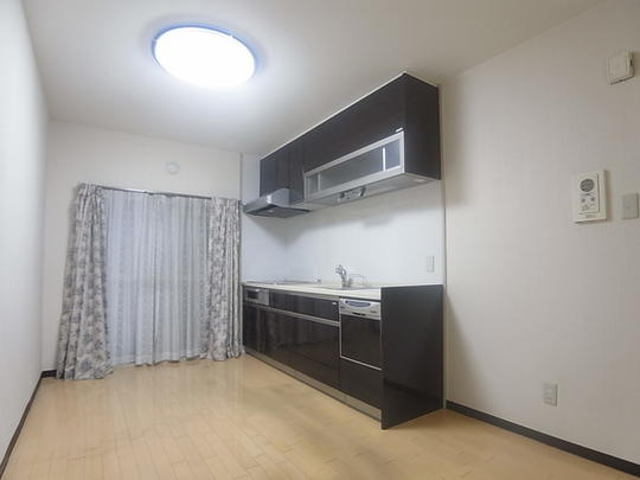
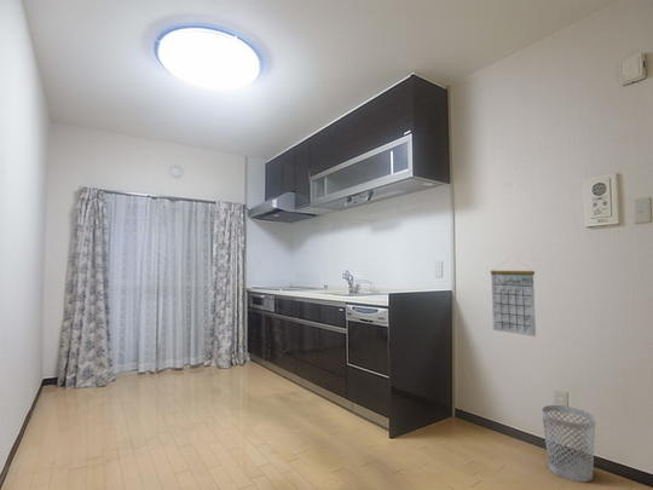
+ wastebasket [541,404,596,483]
+ calendar [490,258,537,338]
